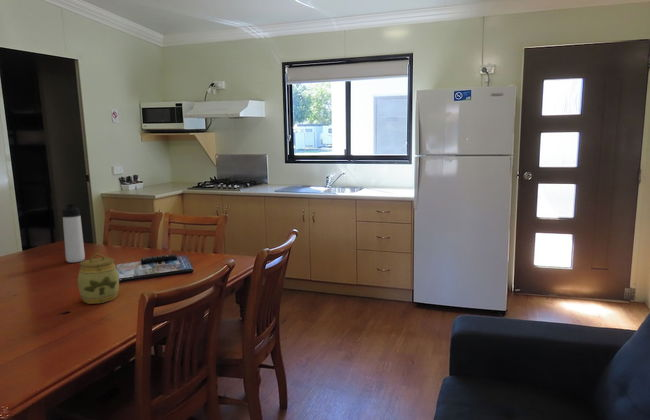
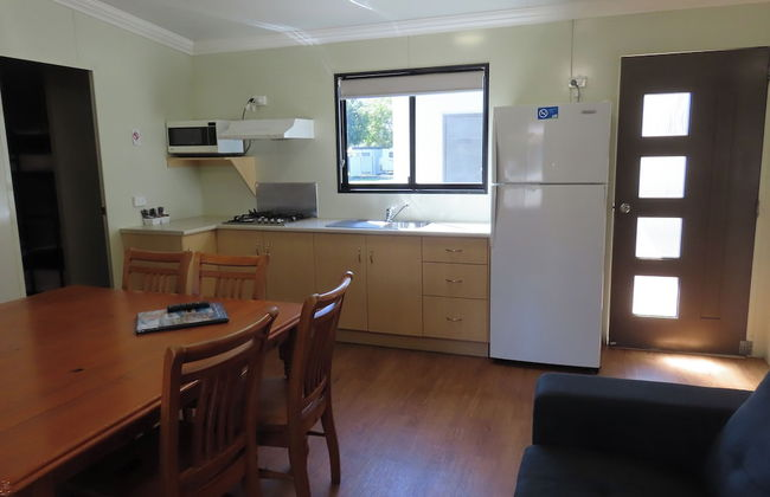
- thermos bottle [62,203,86,264]
- jar [77,252,120,305]
